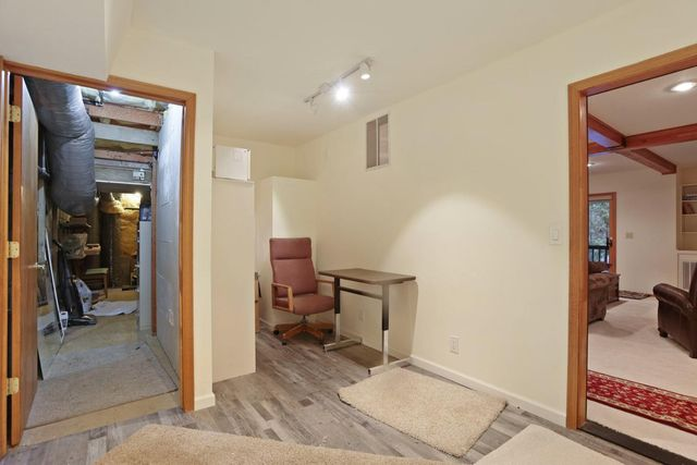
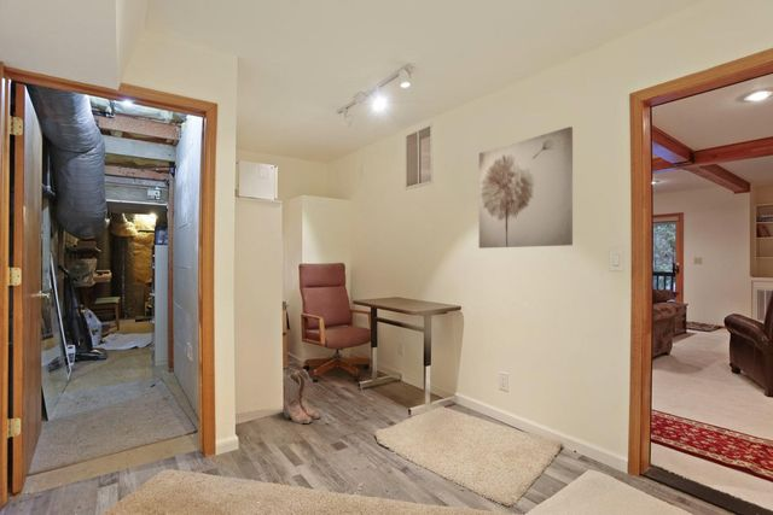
+ wall art [478,125,574,250]
+ boots [283,368,321,425]
